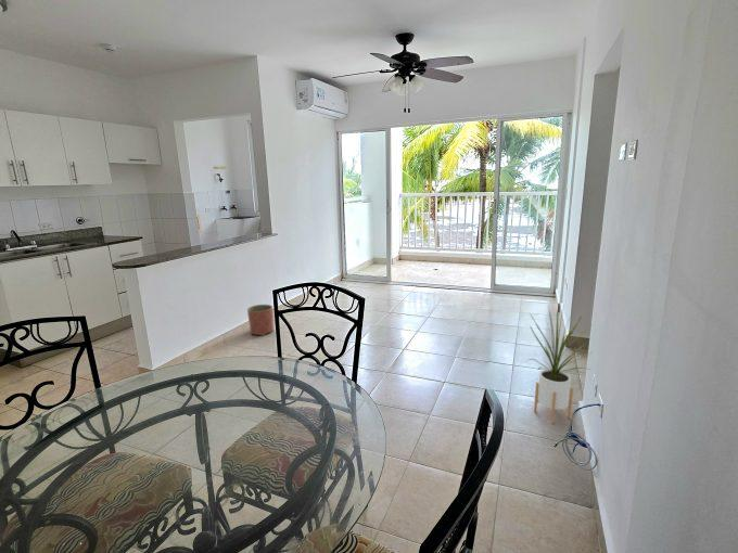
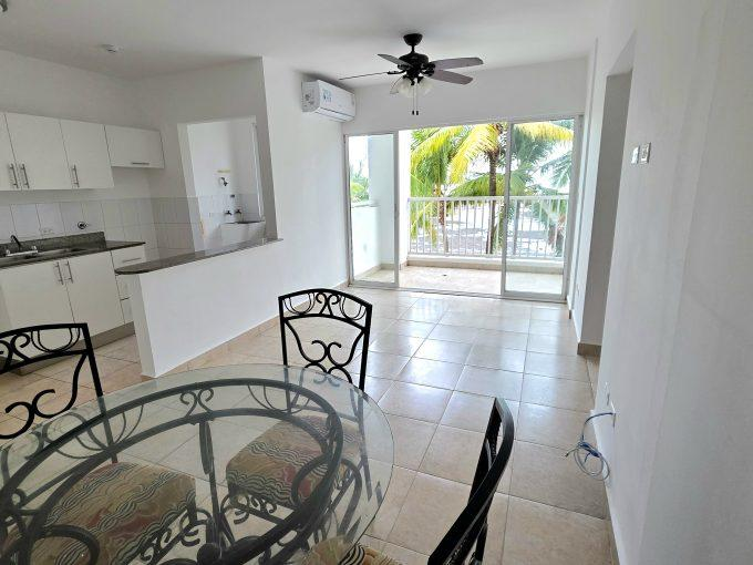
- house plant [527,305,593,425]
- planter [246,304,275,336]
